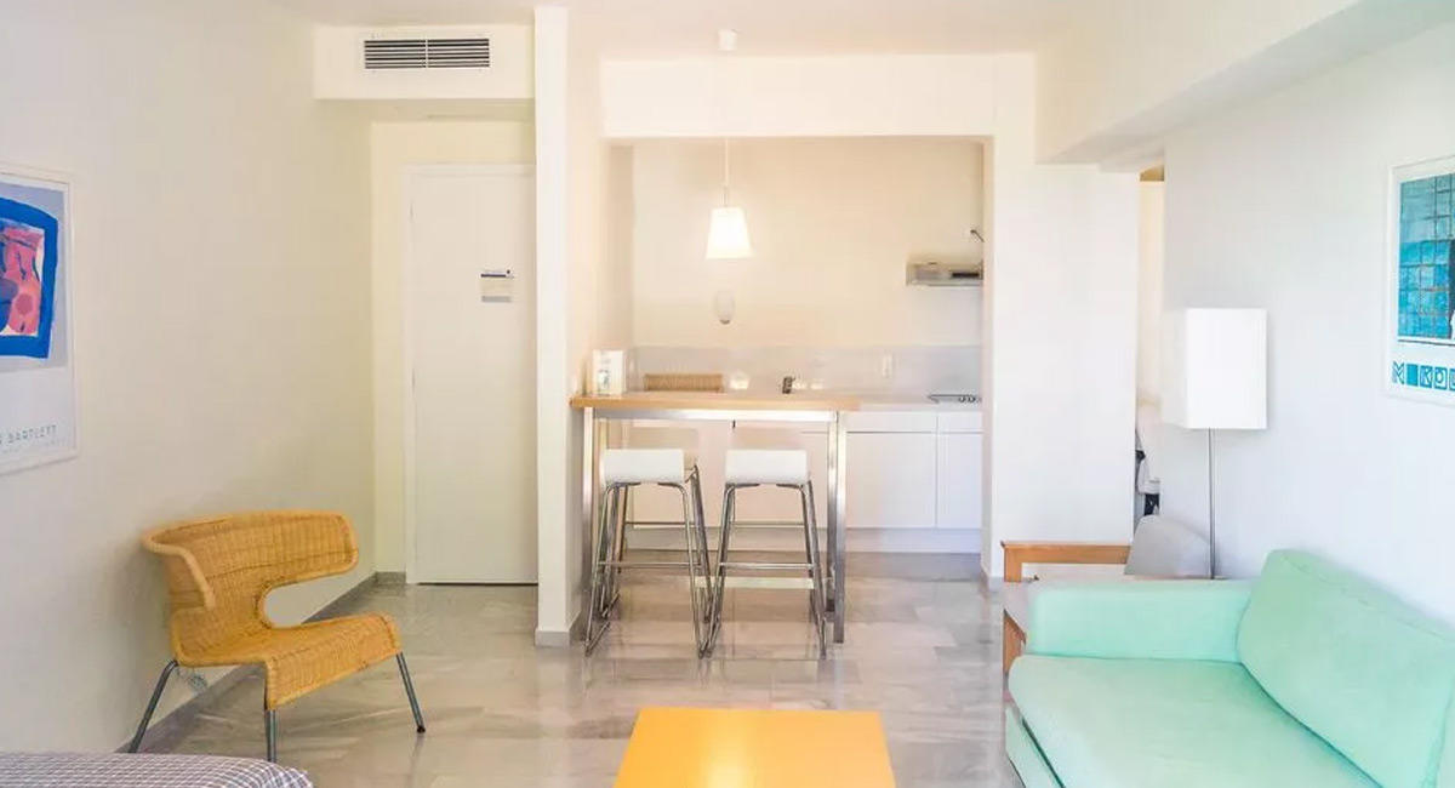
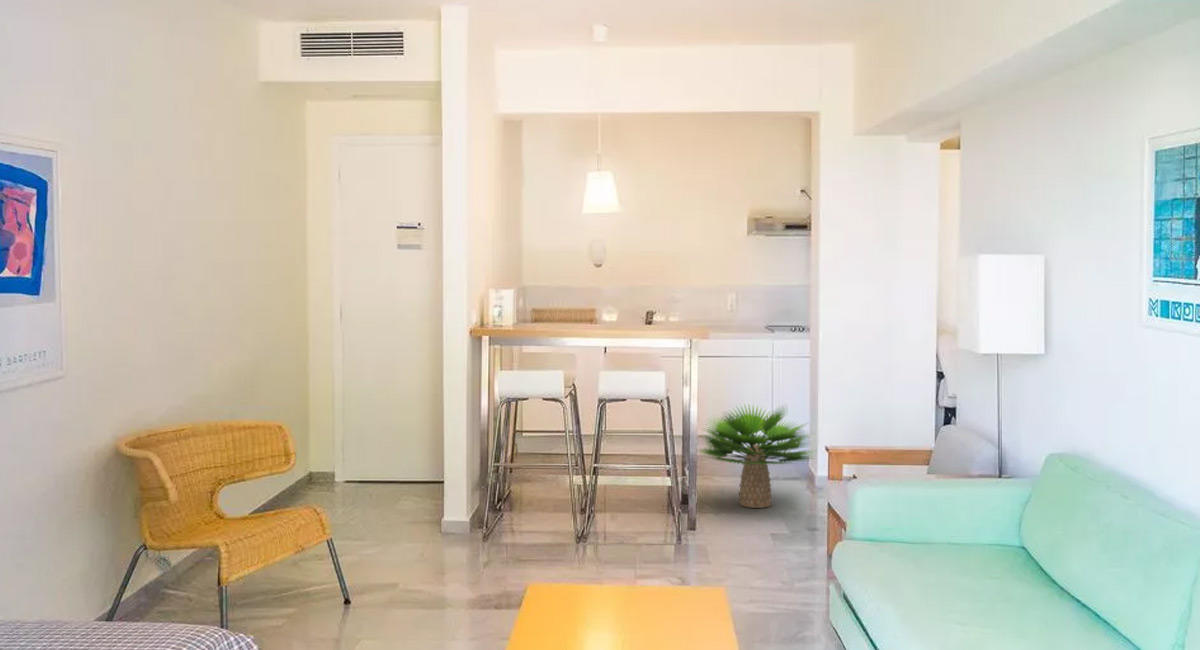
+ potted plant [696,402,818,509]
